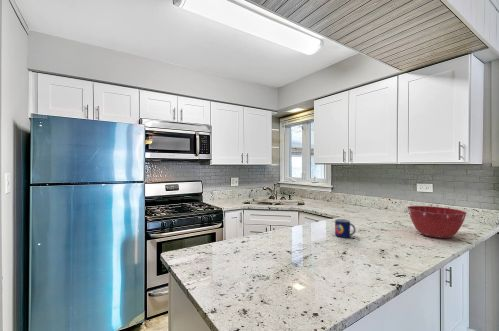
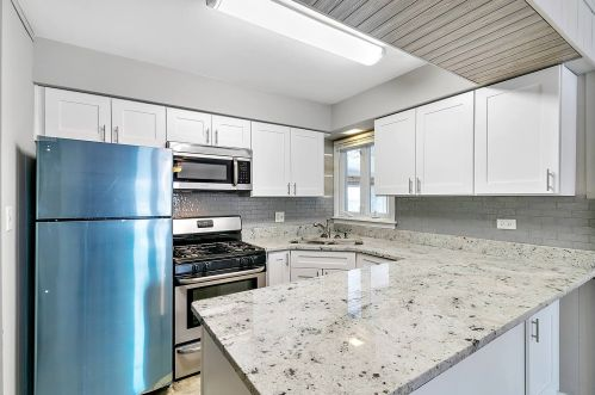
- mug [334,218,357,239]
- mixing bowl [406,205,468,239]
